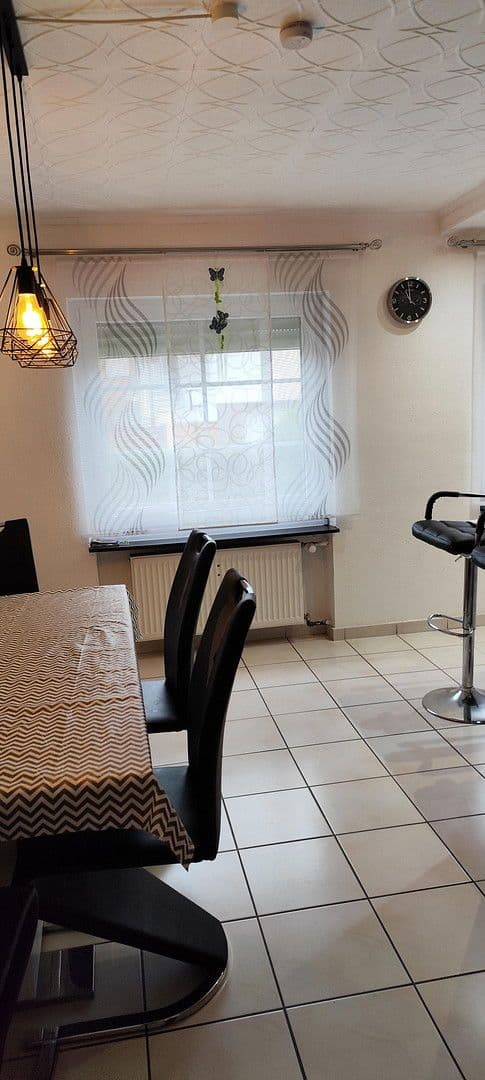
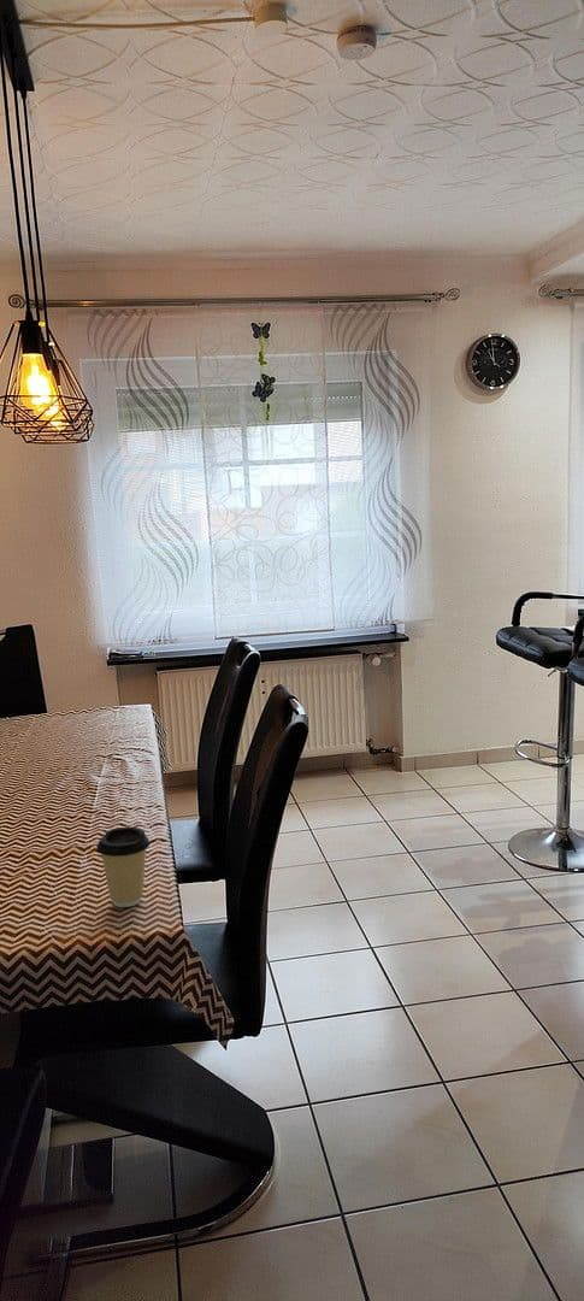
+ coffee cup [95,826,151,908]
